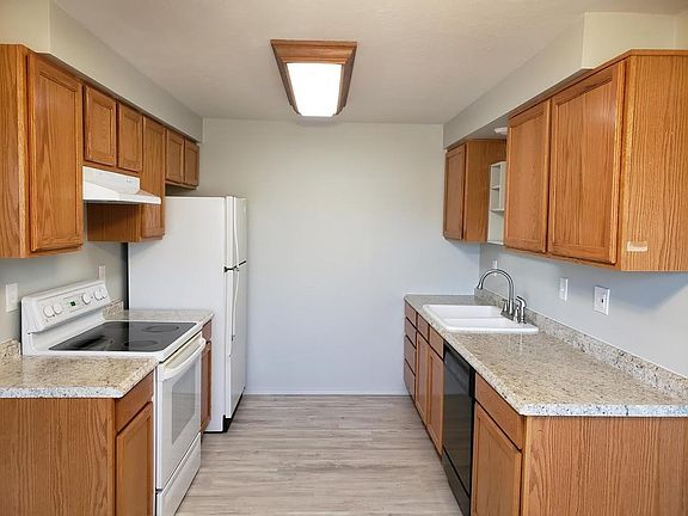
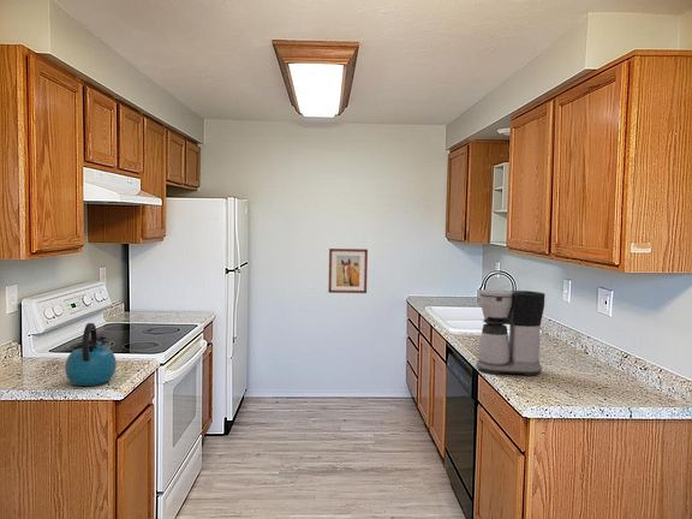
+ kettle [64,322,118,387]
+ coffee maker [475,288,547,377]
+ wall art [327,247,369,294]
